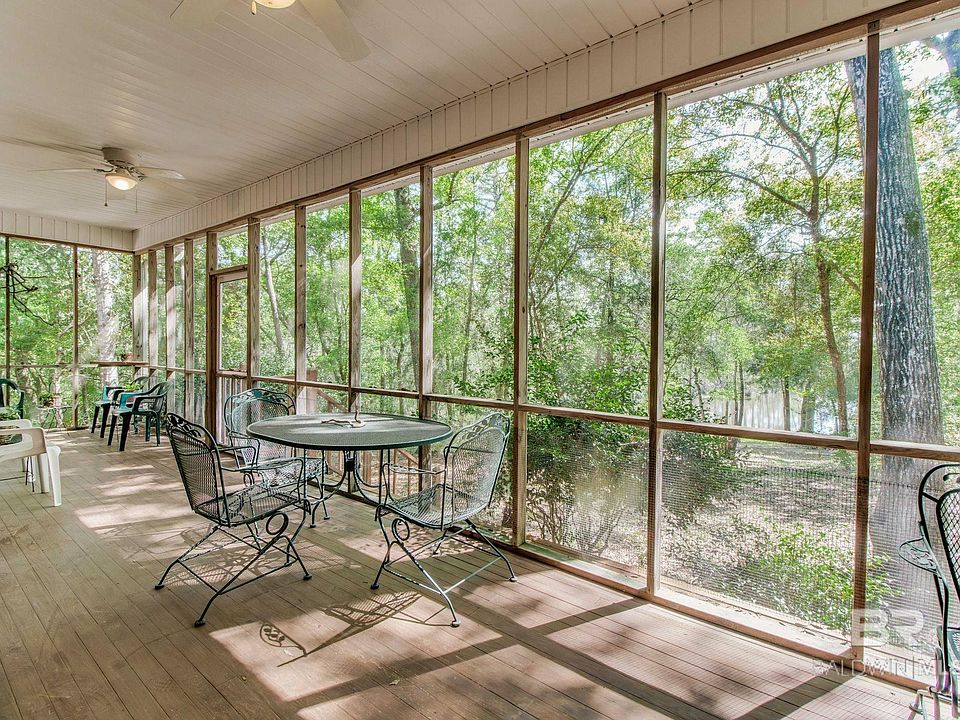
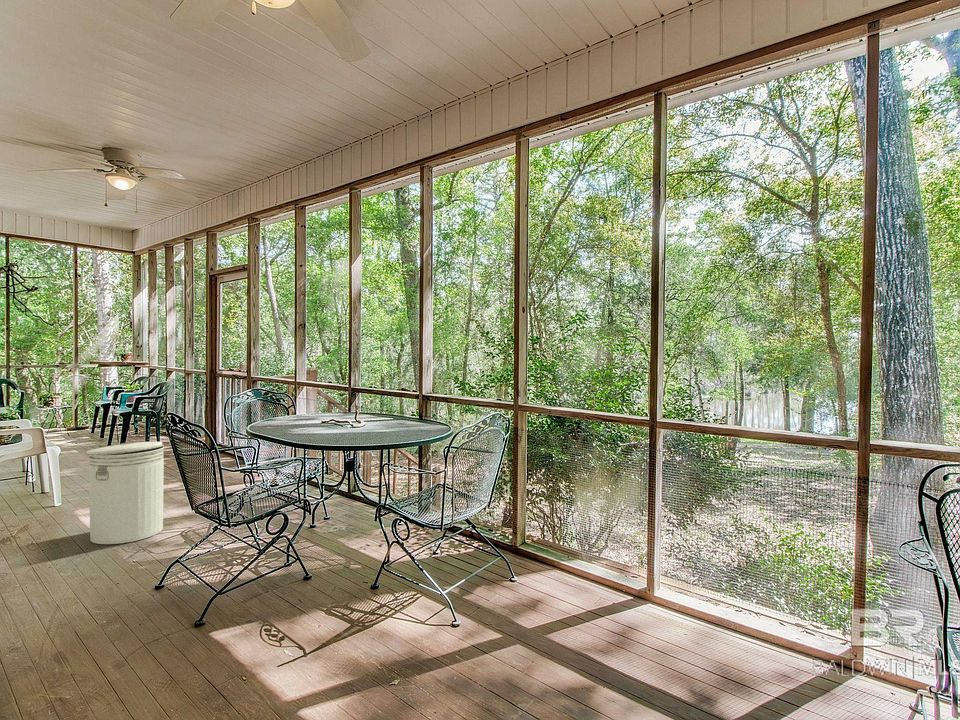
+ can [84,441,165,545]
